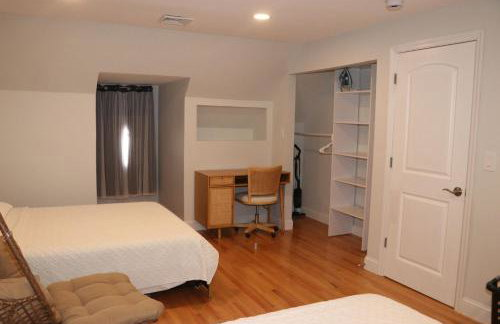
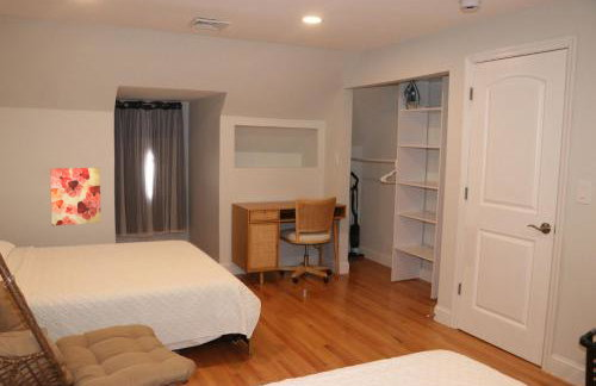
+ wall art [49,167,103,226]
